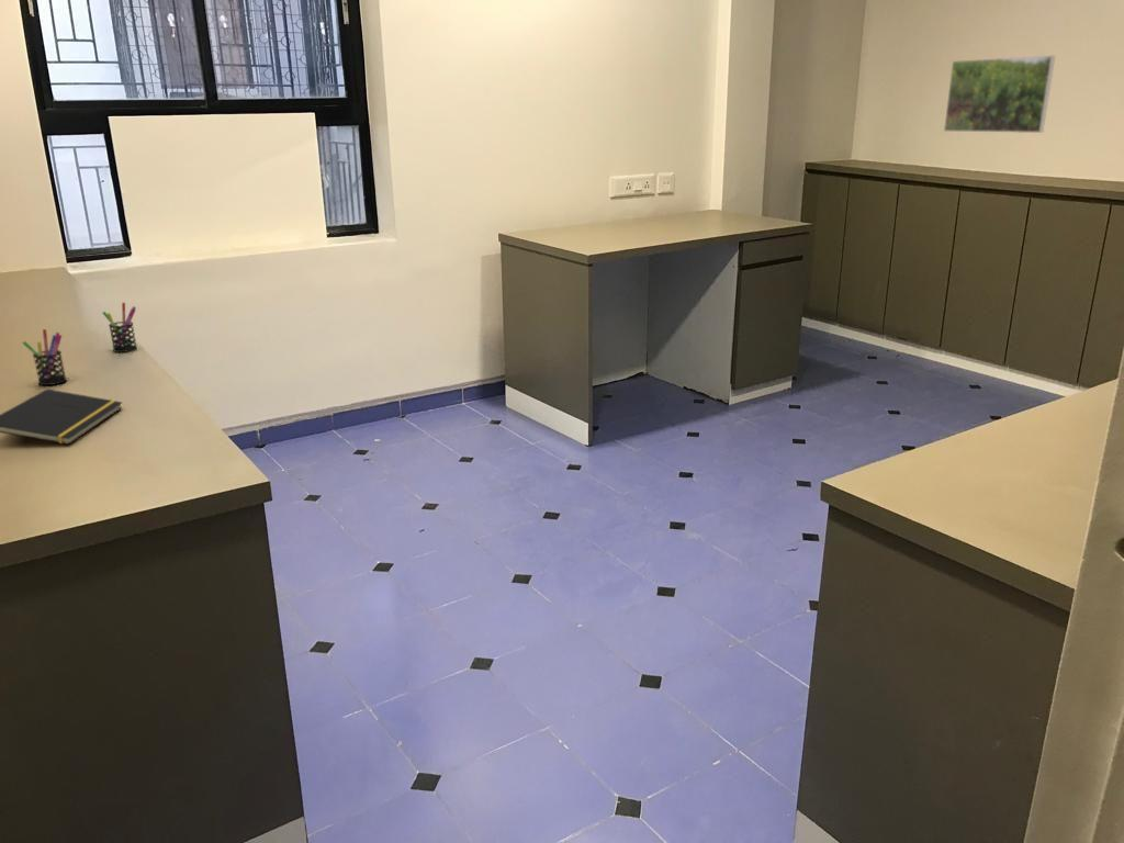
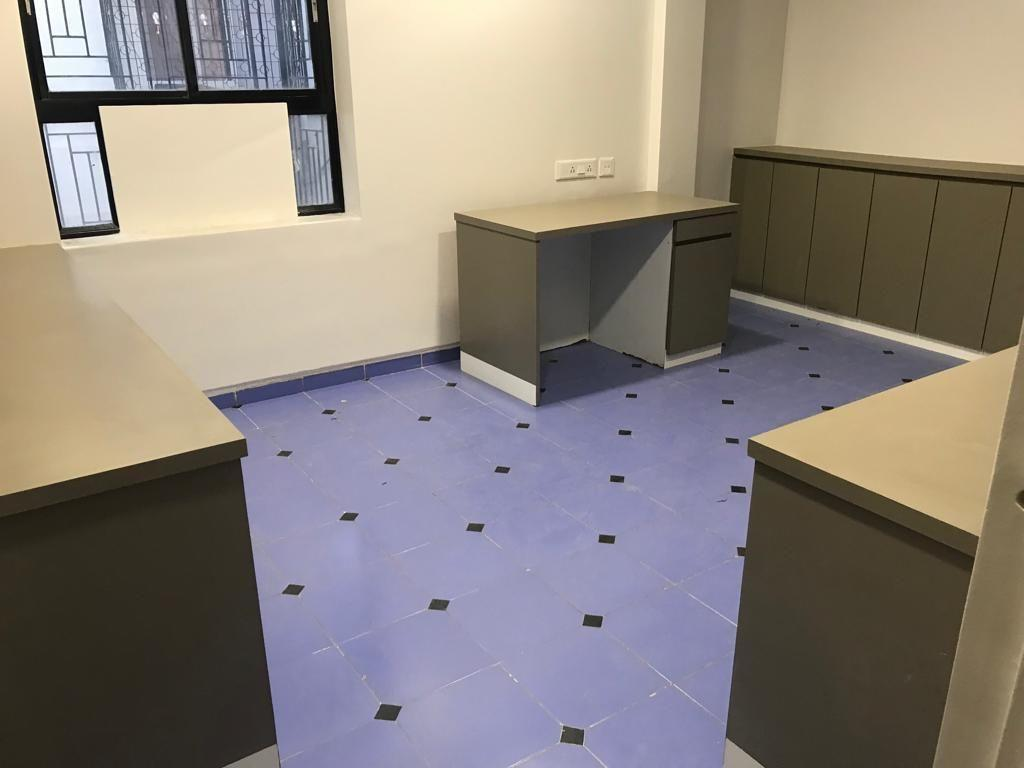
- notepad [0,389,123,446]
- pen holder [21,328,68,386]
- pen holder [101,302,138,353]
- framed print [943,55,1056,134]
